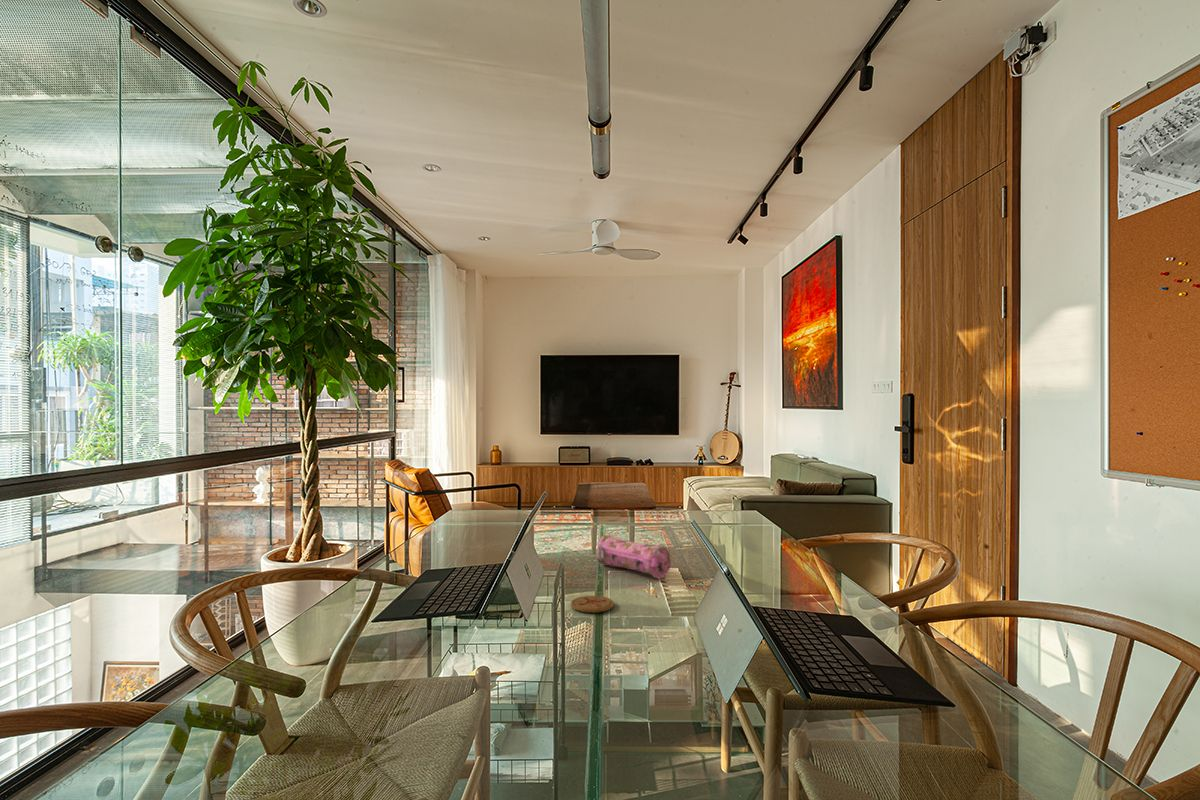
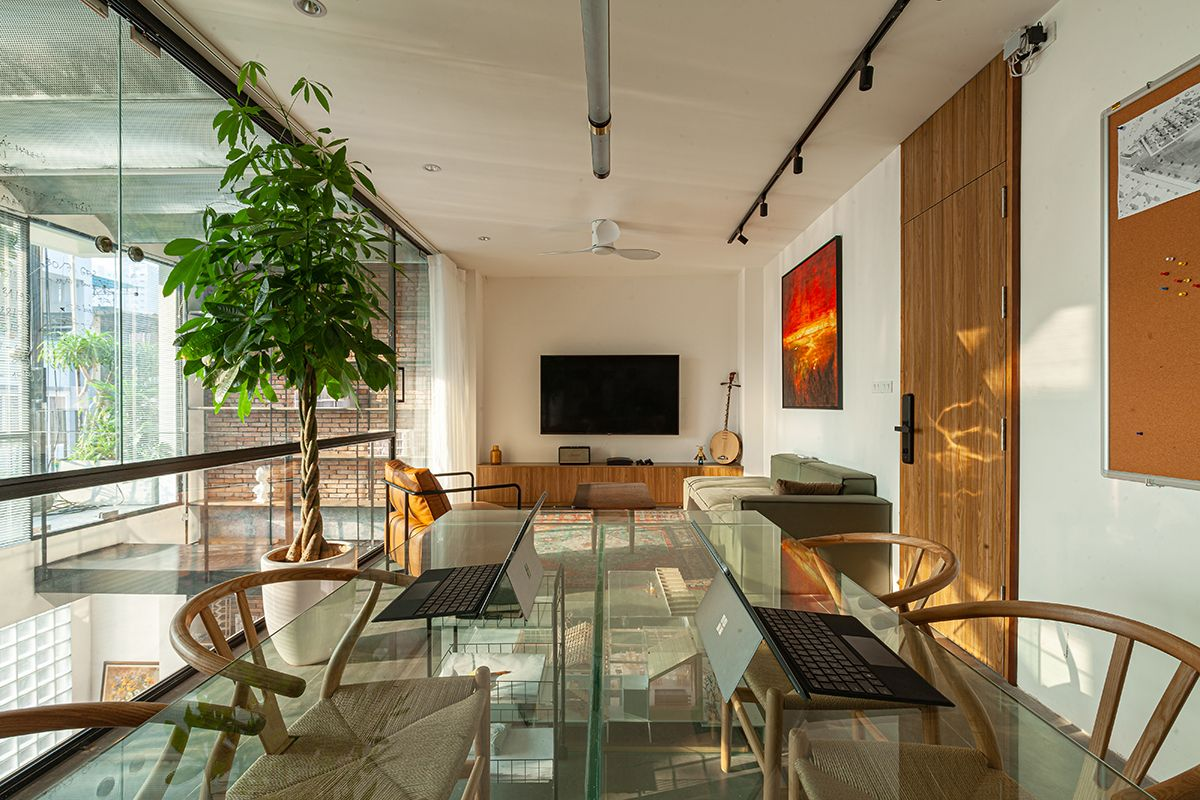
- pencil case [597,534,672,580]
- coaster [570,595,615,614]
